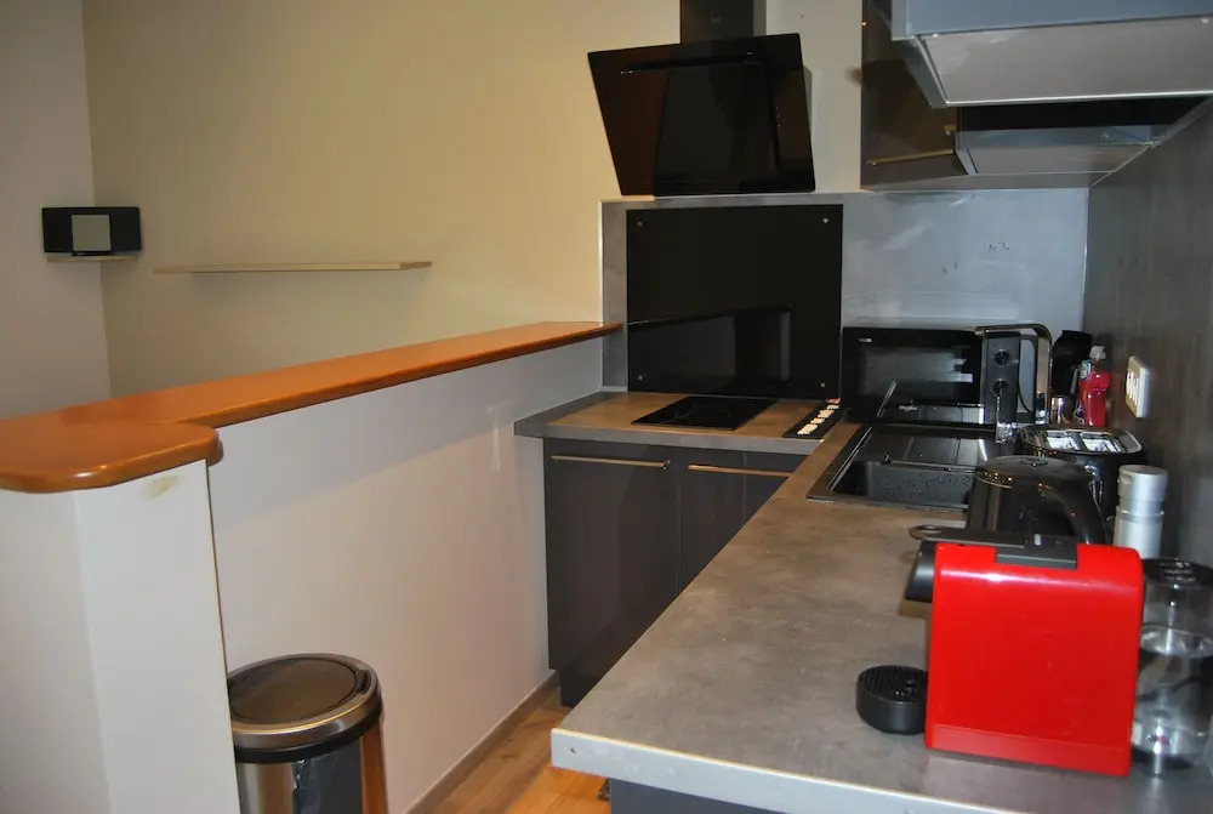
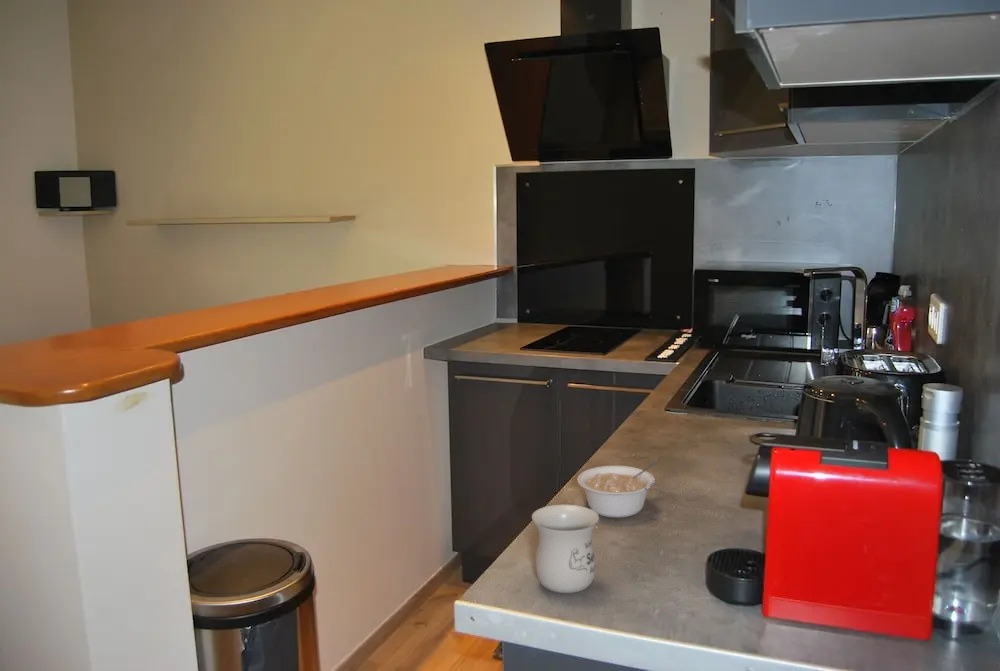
+ legume [576,460,659,519]
+ mug [531,504,600,594]
